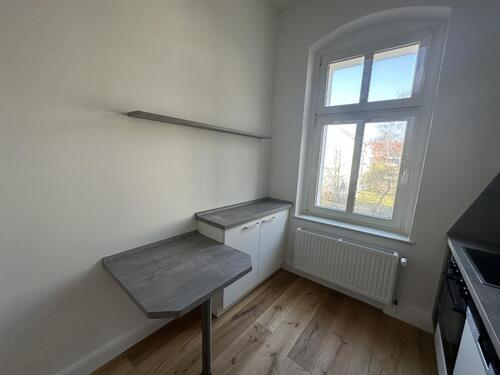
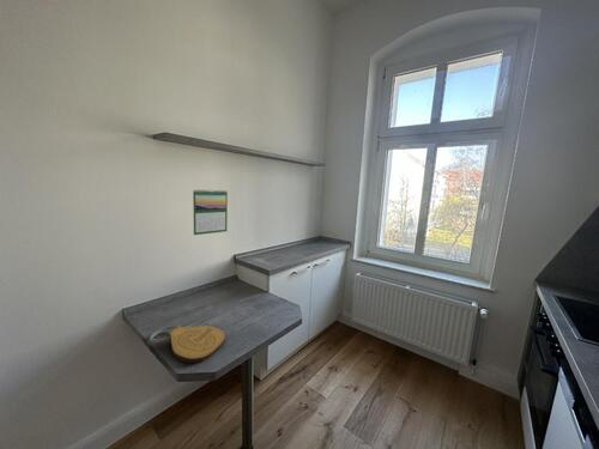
+ key chain [149,324,225,364]
+ calendar [192,188,229,236]
